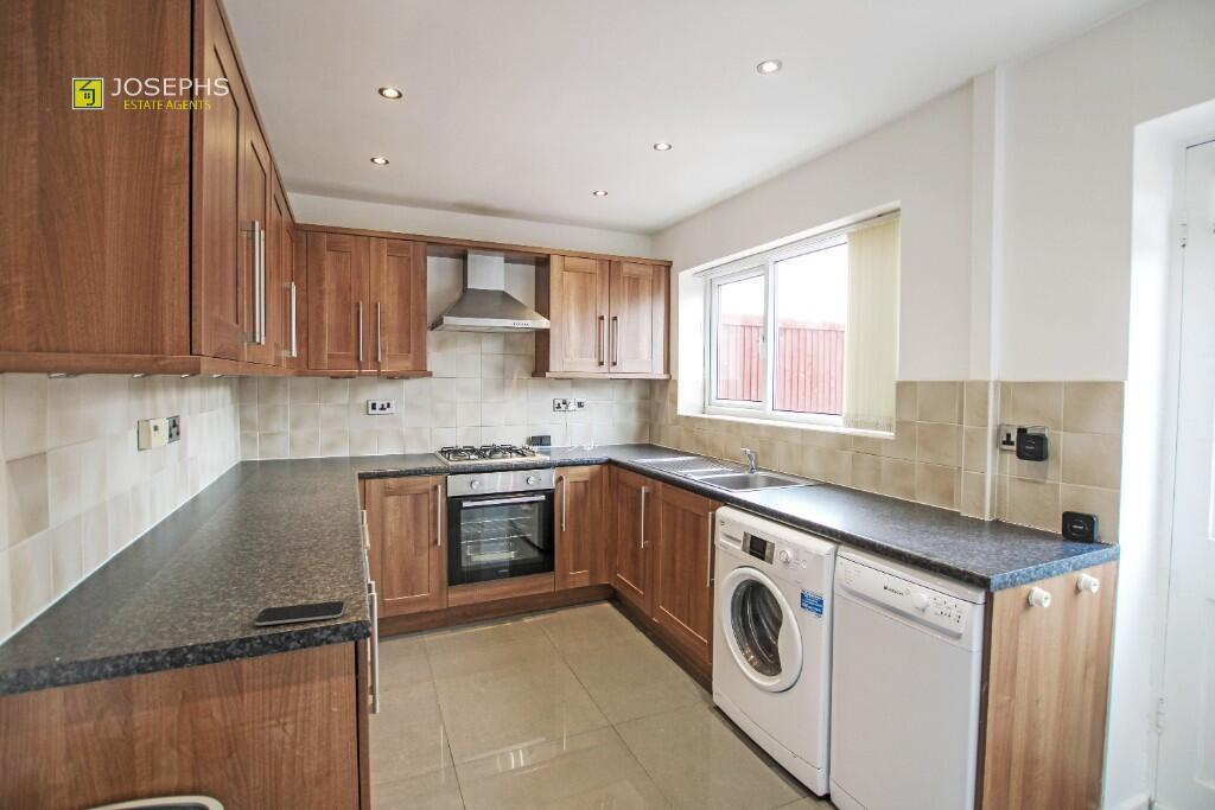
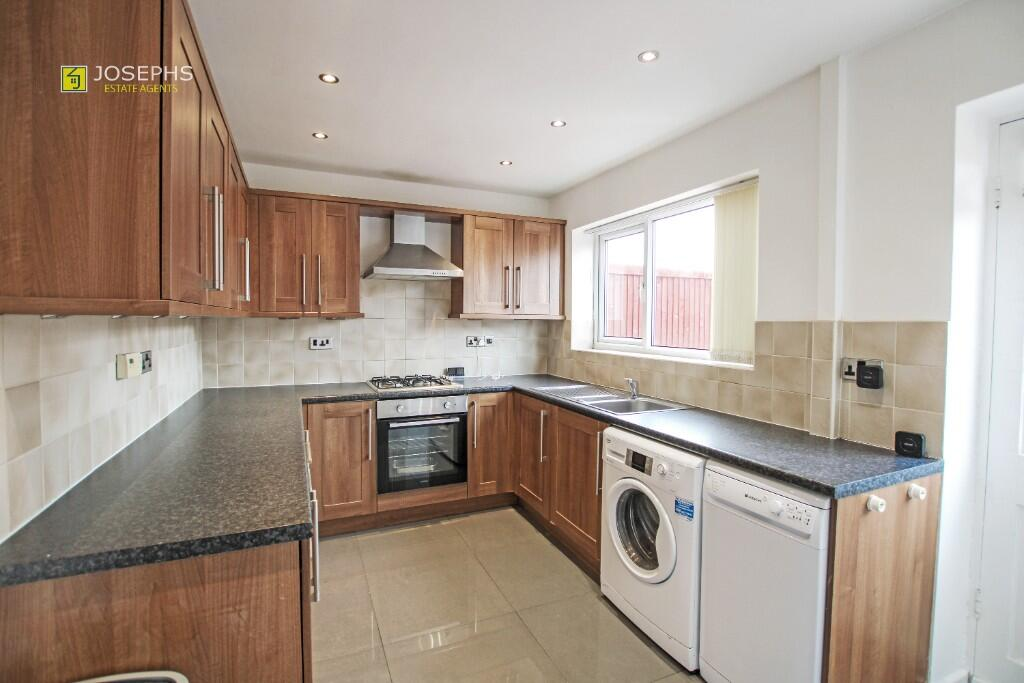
- smartphone [254,600,346,626]
